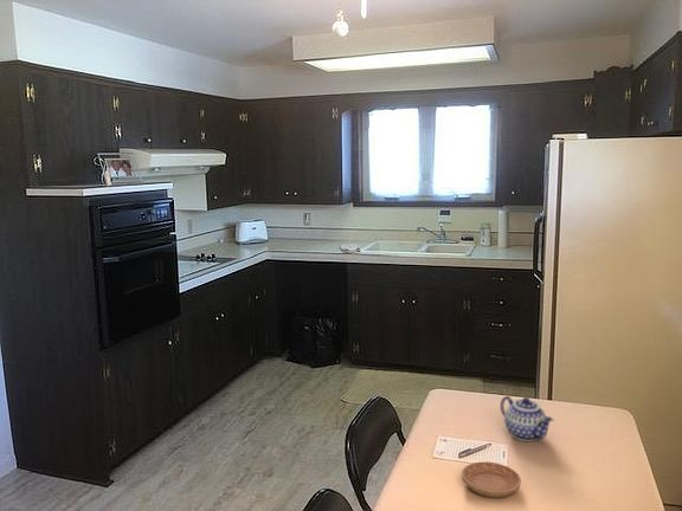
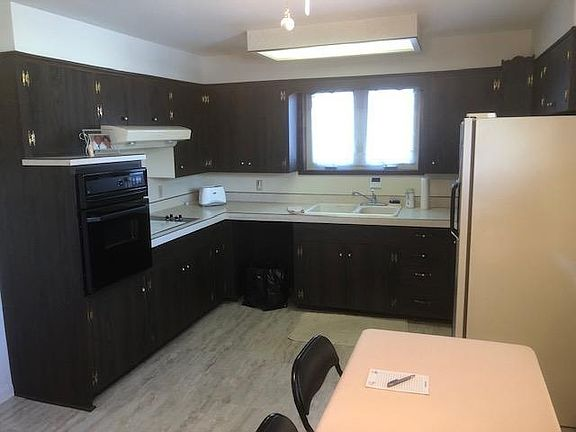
- teapot [500,395,554,442]
- saucer [461,461,522,499]
